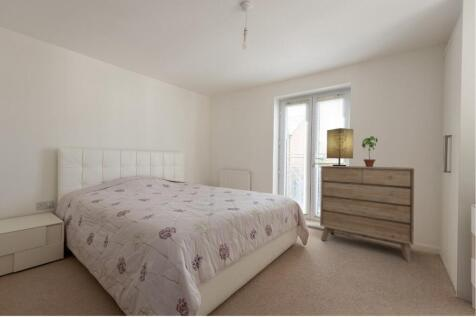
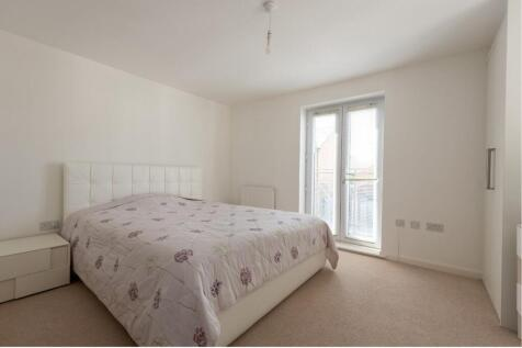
- potted plant [361,135,379,167]
- dresser [319,165,415,263]
- table lamp [326,127,354,166]
